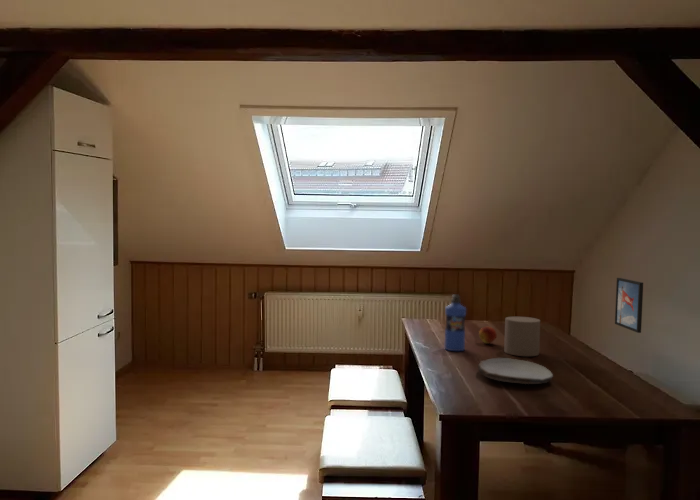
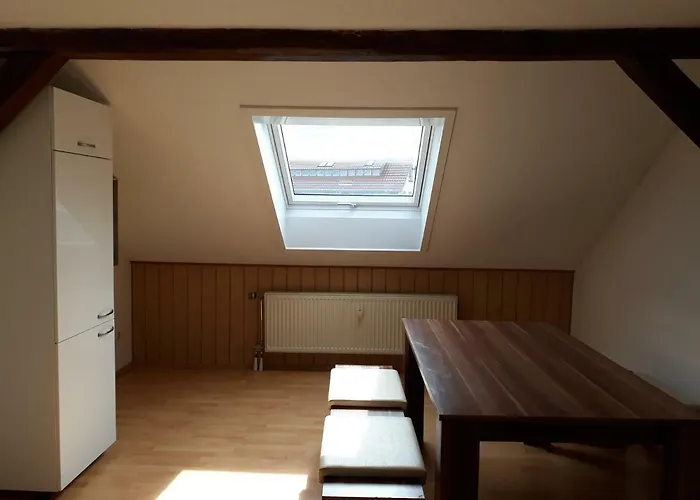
- plate [477,357,554,385]
- water bottle [443,293,467,352]
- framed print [614,277,644,334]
- fruit [478,326,498,345]
- candle [503,316,541,357]
